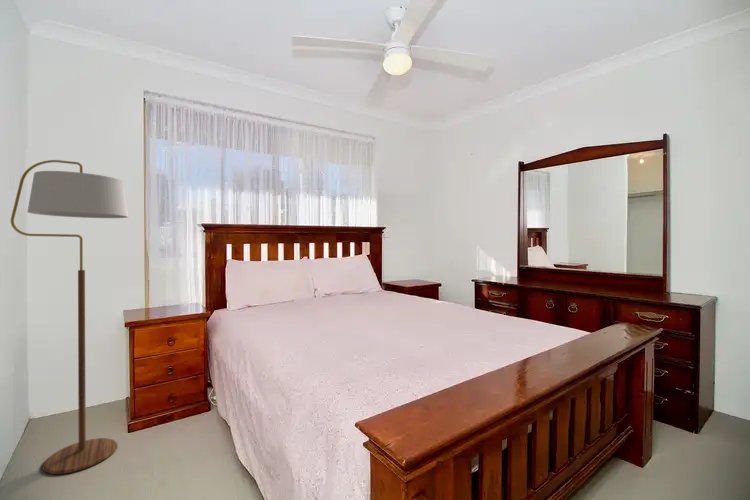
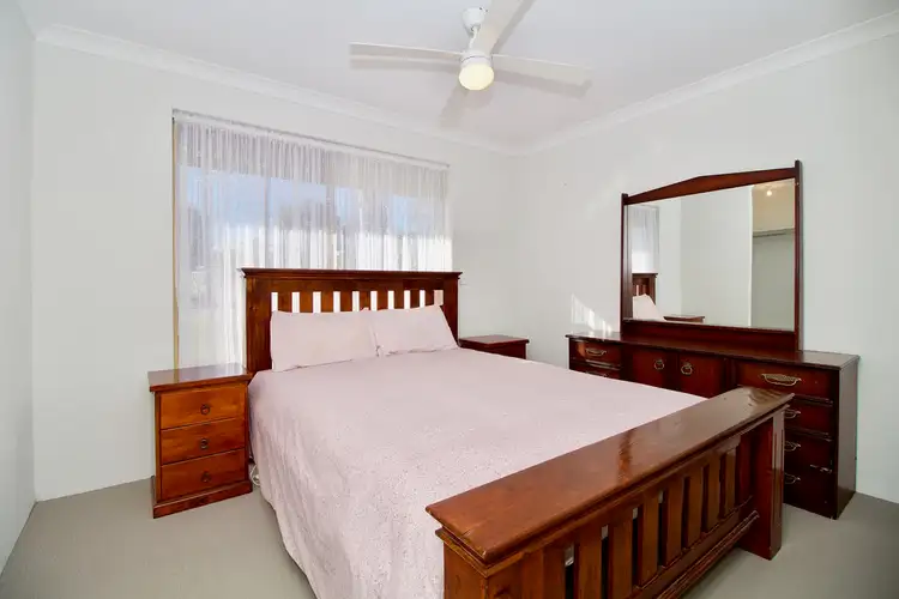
- floor lamp [10,159,129,475]
